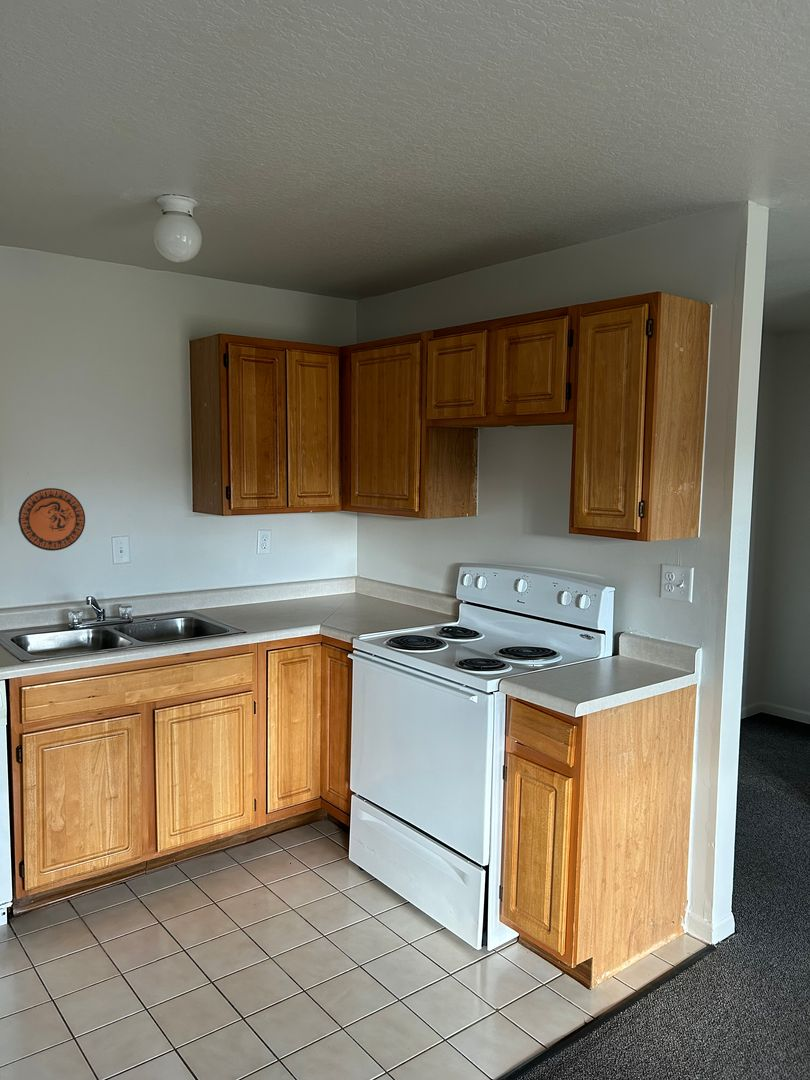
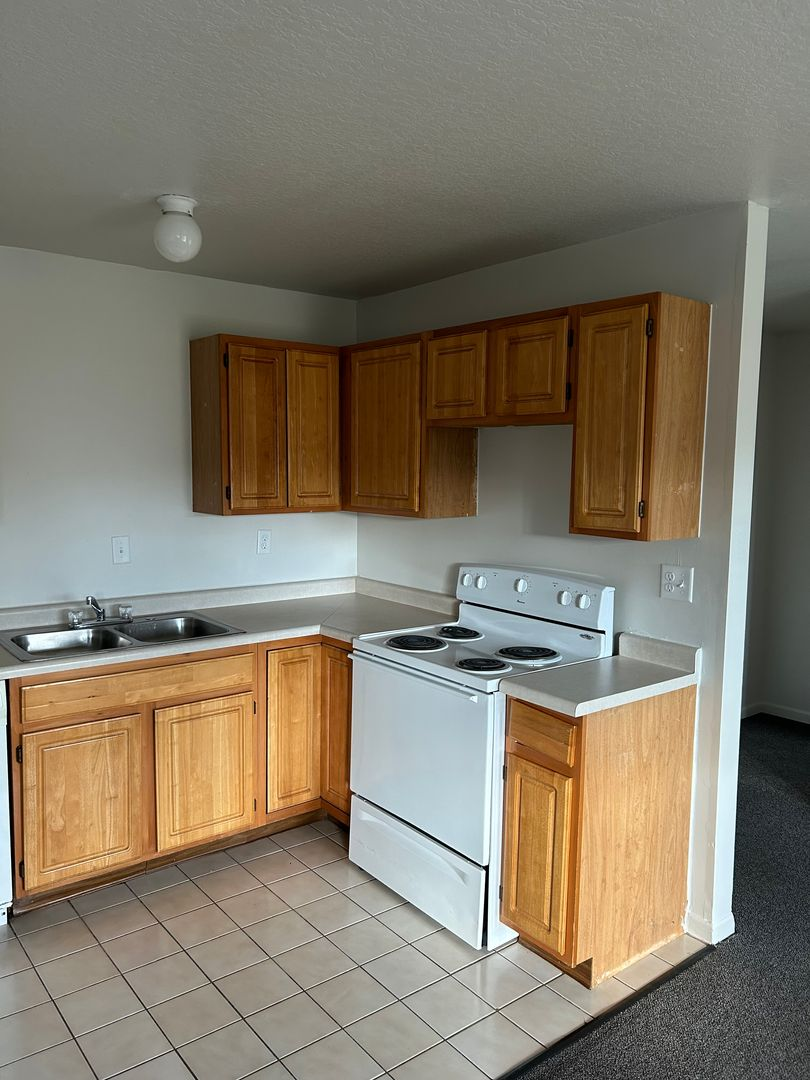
- decorative plate [17,487,86,552]
